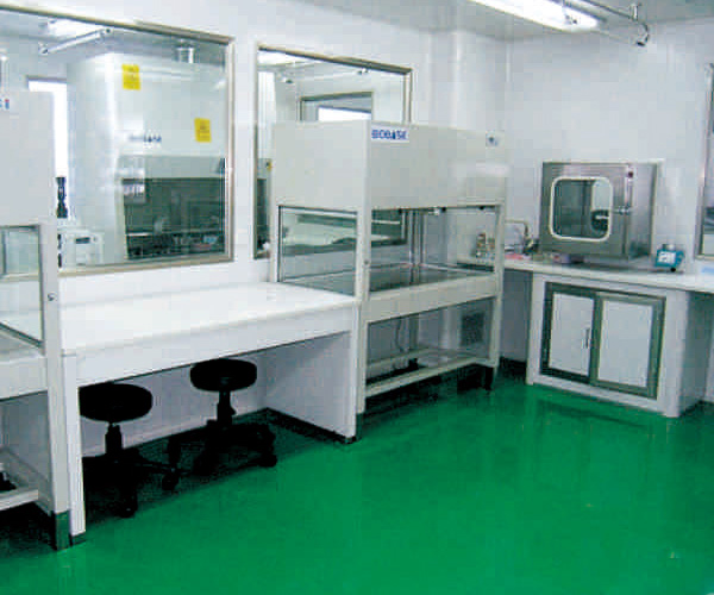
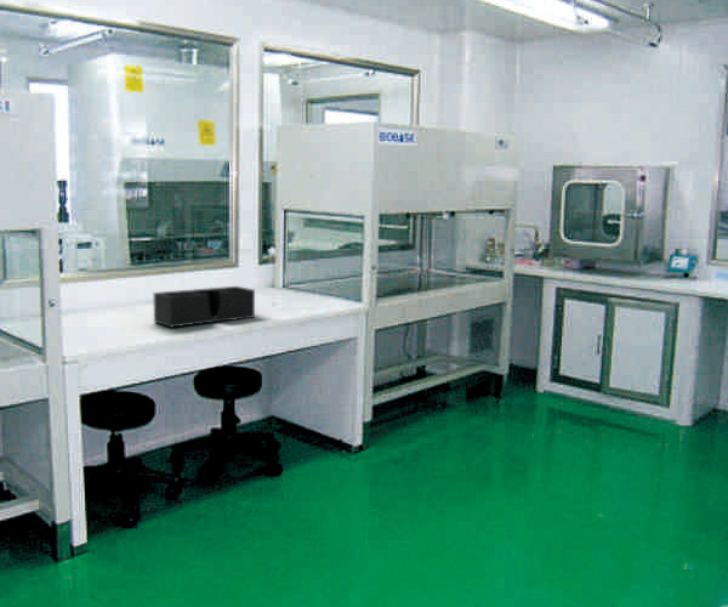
+ desk organizer [153,285,256,329]
